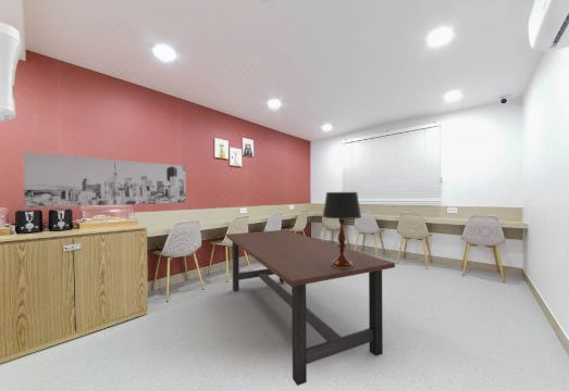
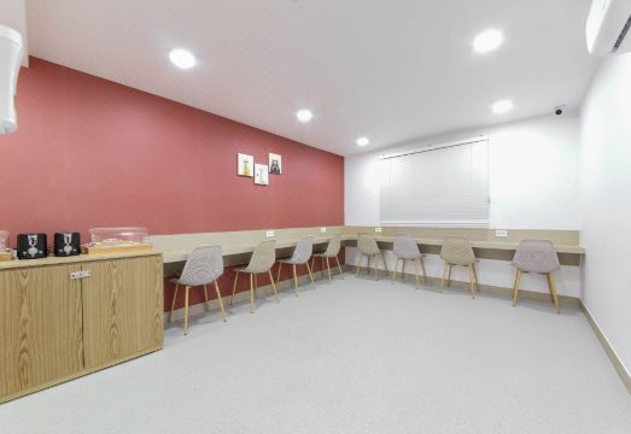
- dining table [225,229,396,387]
- table lamp [322,191,362,268]
- wall art [23,151,187,209]
